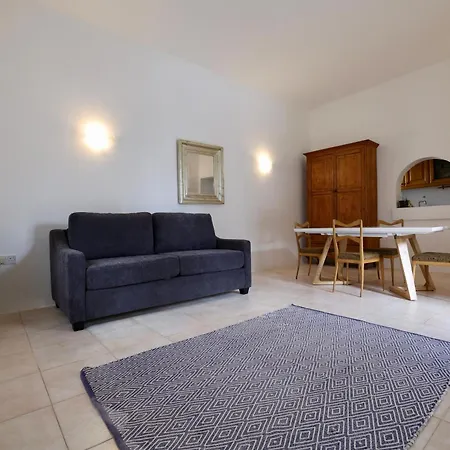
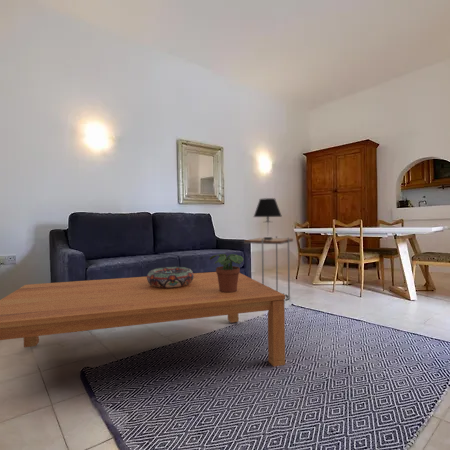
+ decorative bowl [146,266,194,288]
+ coffee table [0,271,286,368]
+ table lamp [253,197,283,240]
+ side table [243,235,294,302]
+ potted plant [209,253,244,293]
